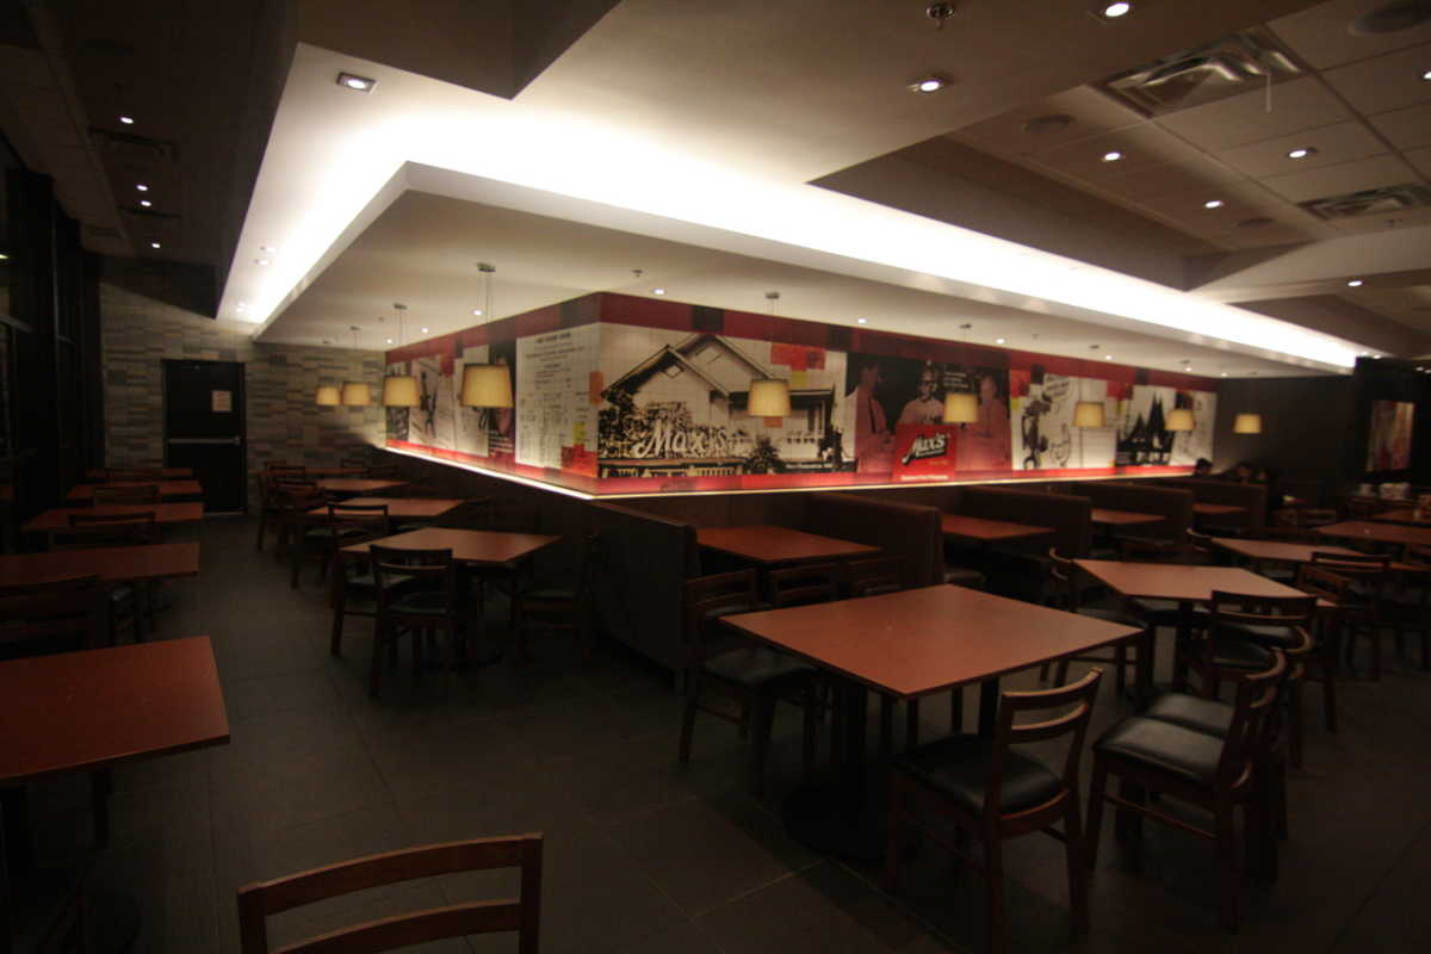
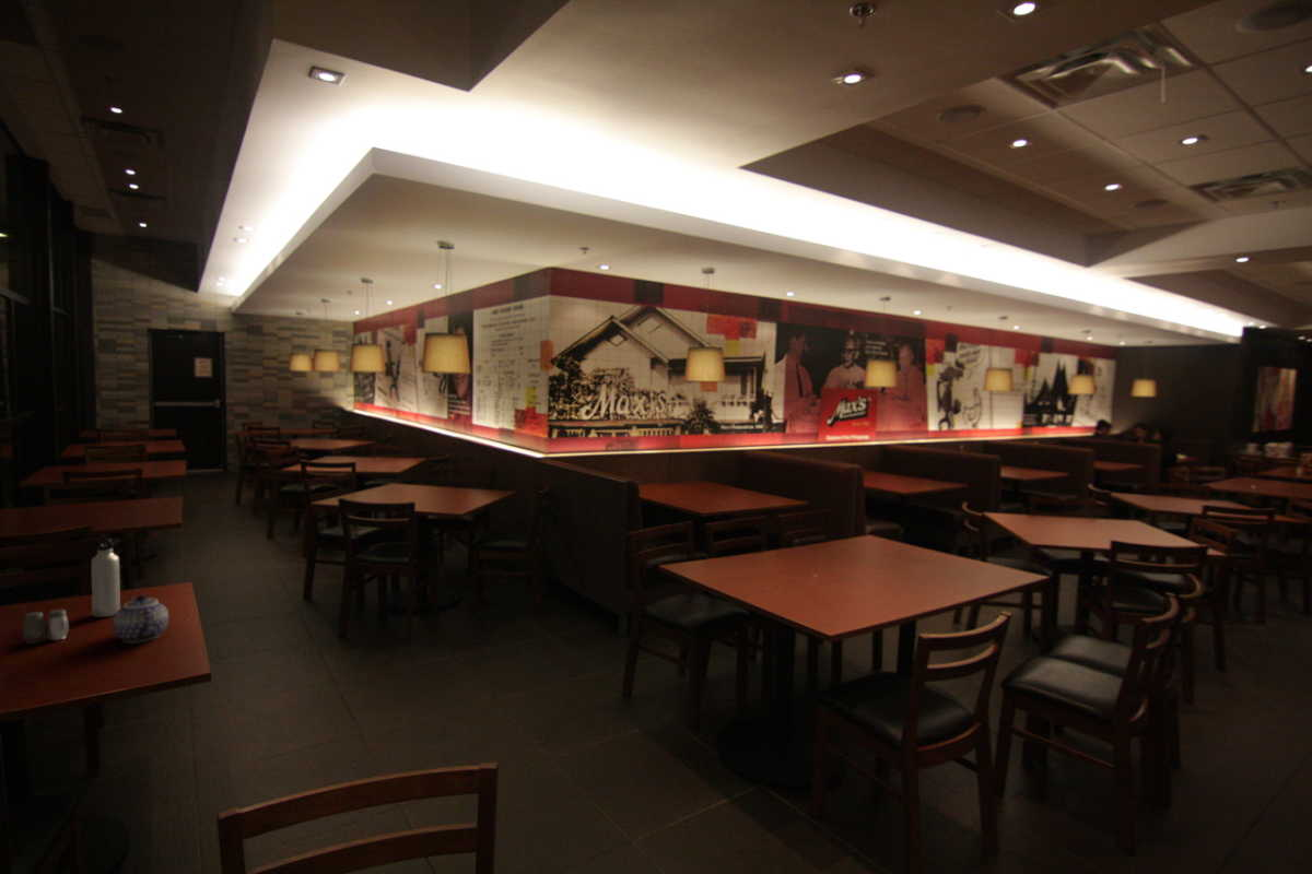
+ salt and pepper shaker [22,607,70,645]
+ water bottle [91,536,121,618]
+ teapot [112,593,169,645]
